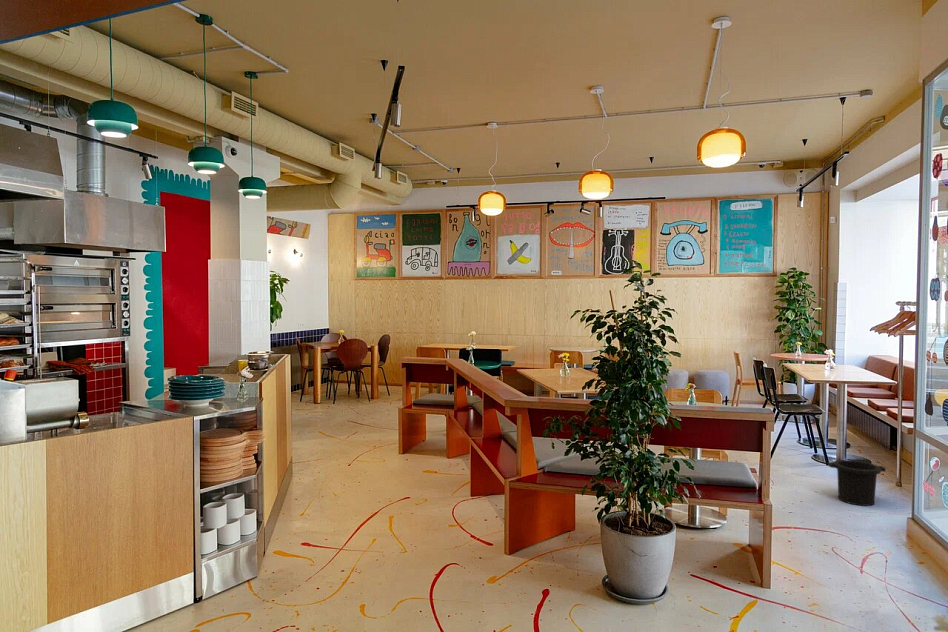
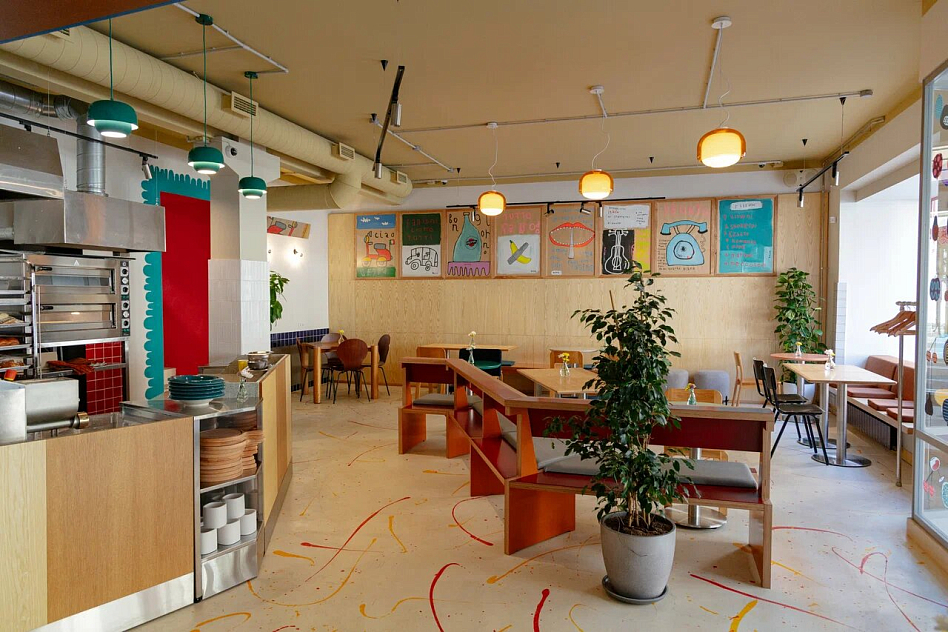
- trash can [827,459,887,507]
